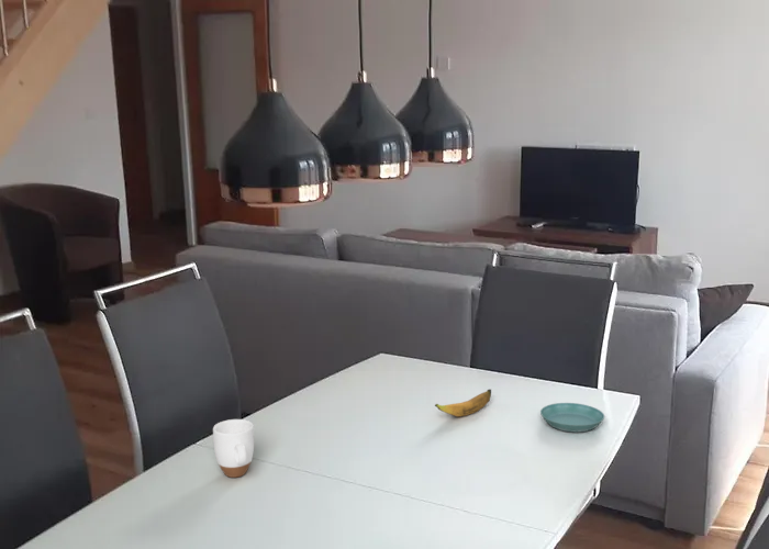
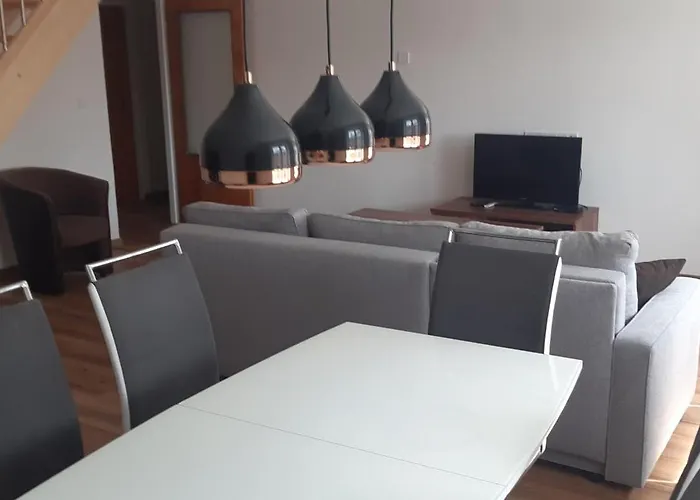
- mug [212,418,255,479]
- saucer [539,402,605,434]
- banana [434,388,492,417]
